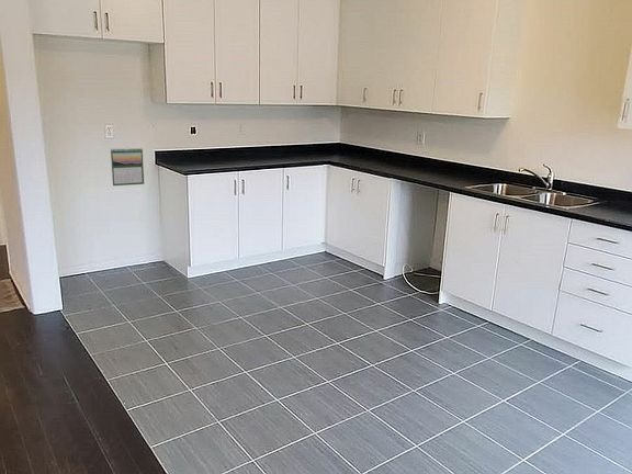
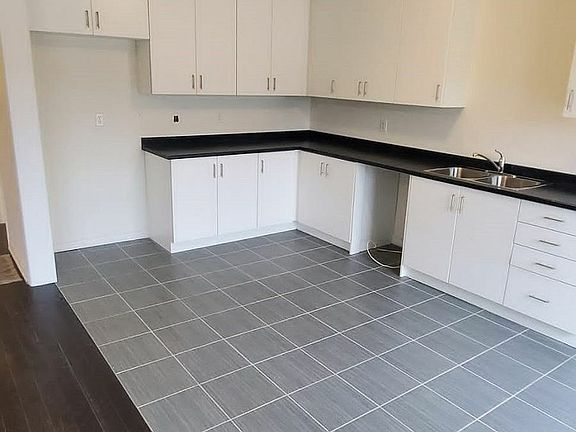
- calendar [110,147,145,187]
